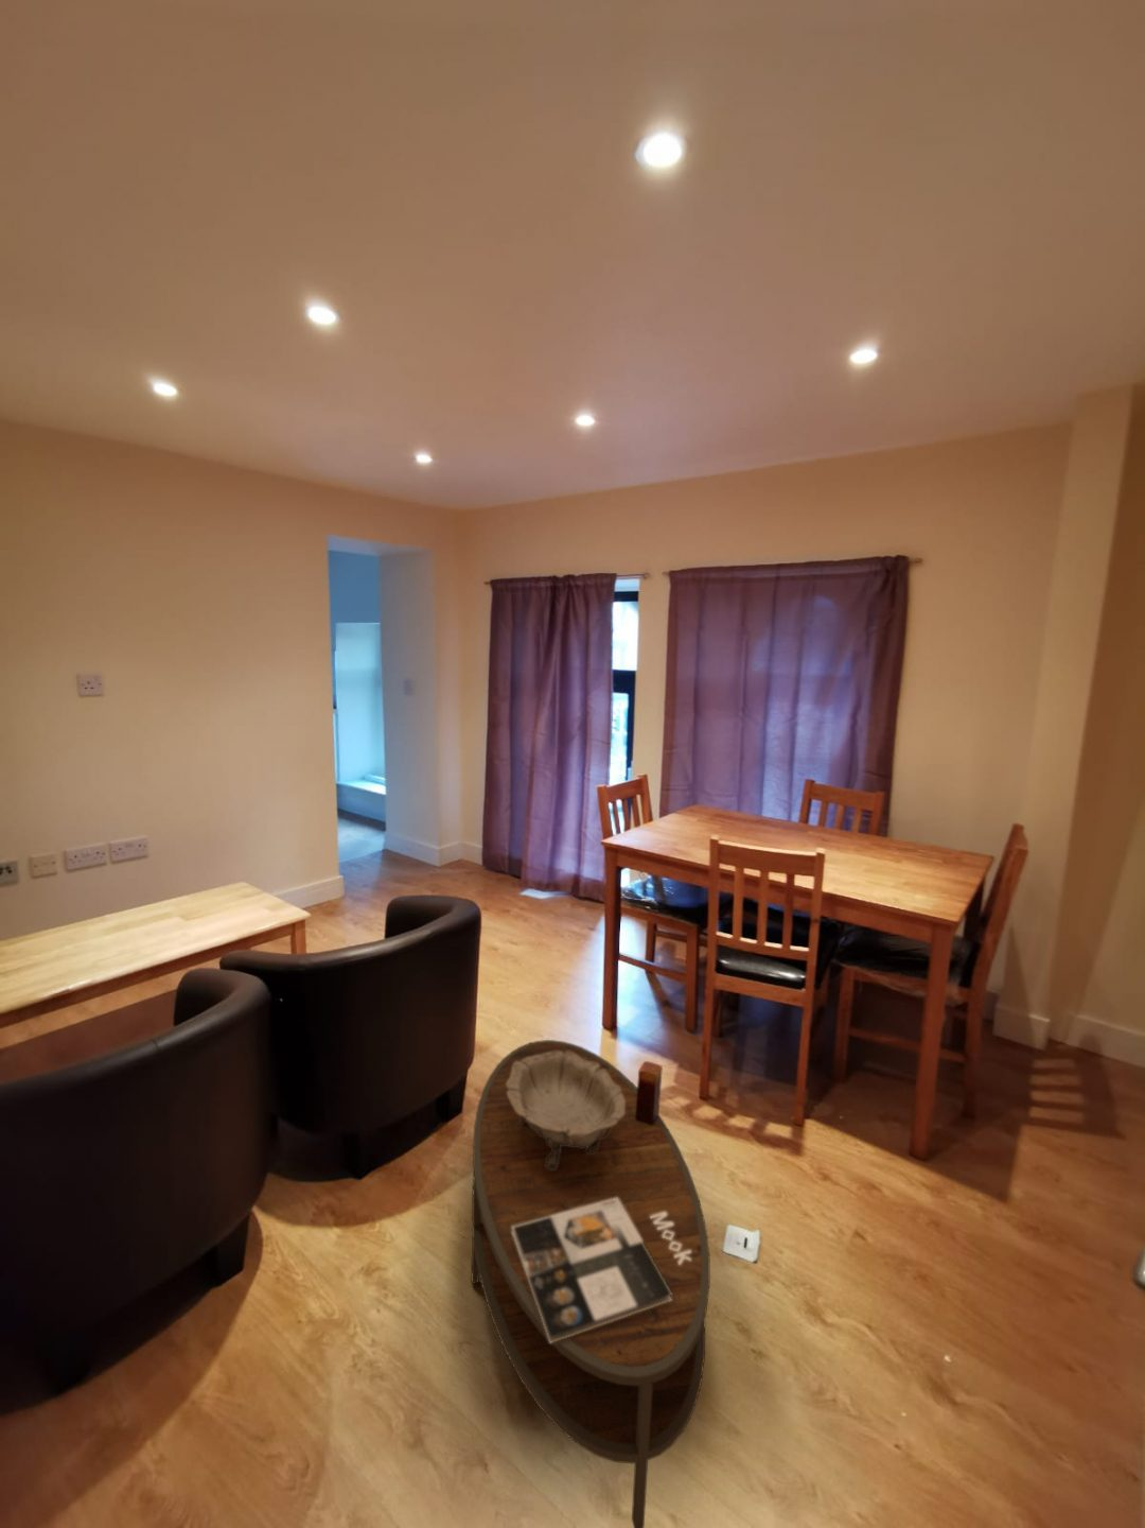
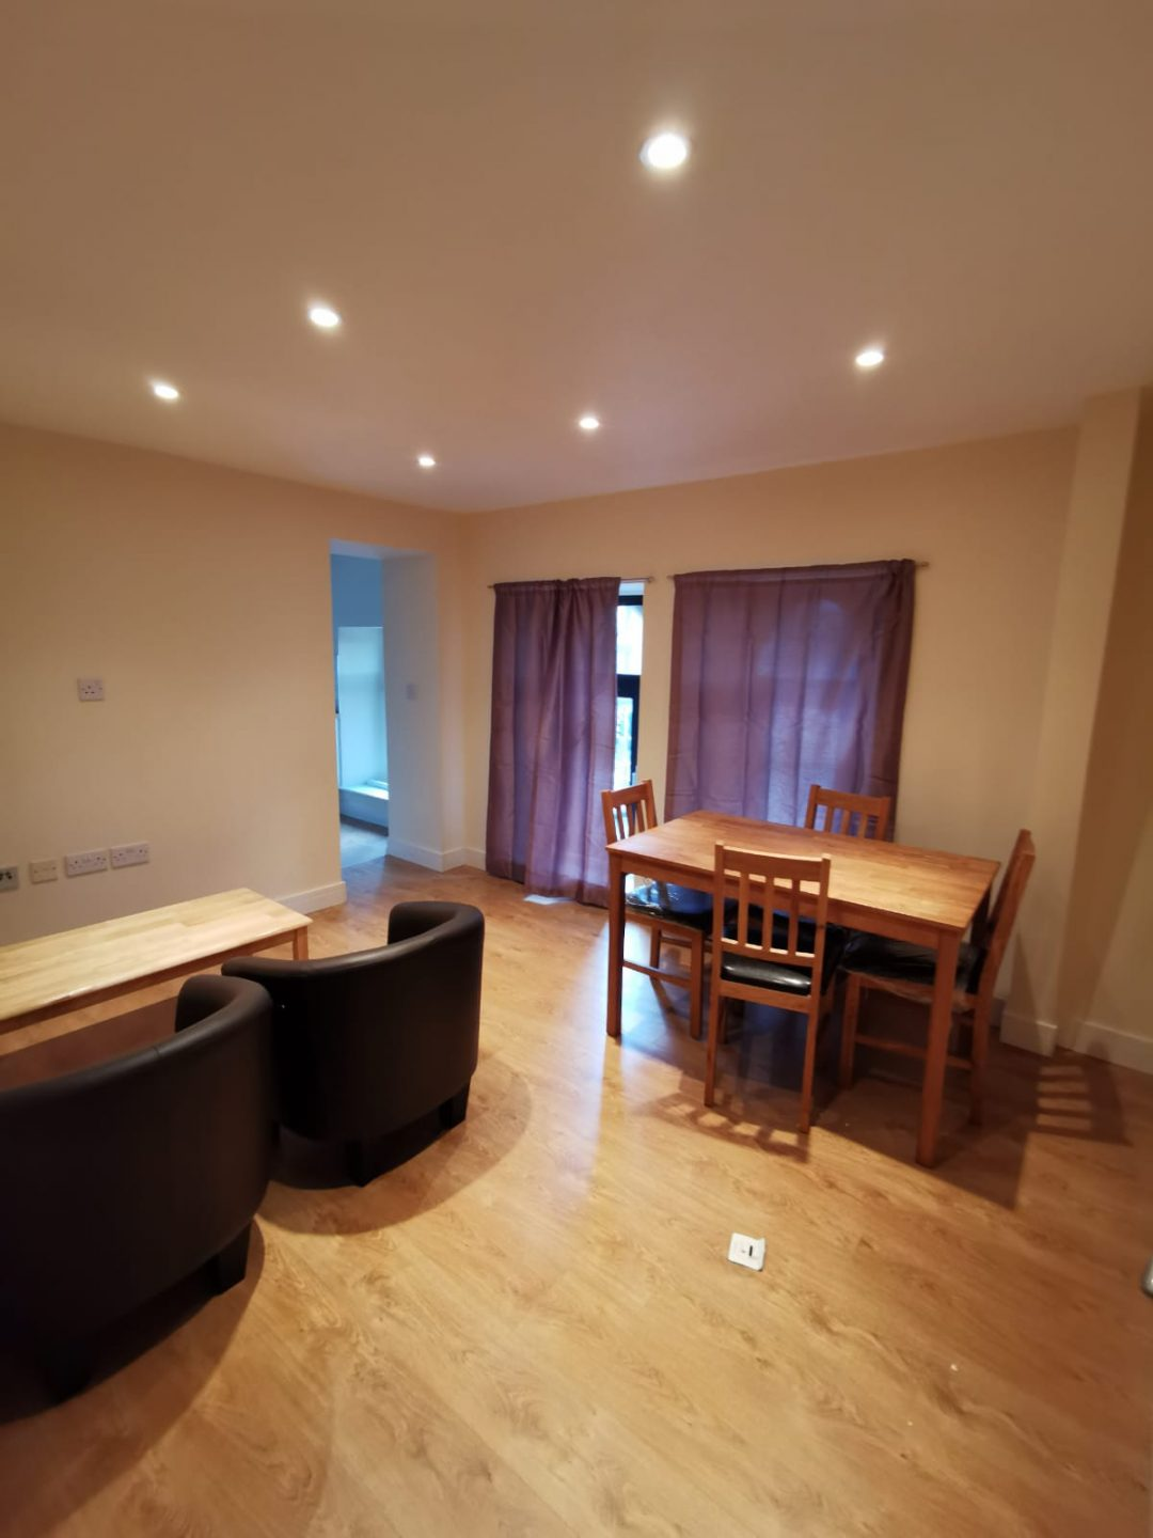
- coffee table [469,1038,711,1528]
- magazine [511,1197,692,1344]
- decorative bowl [505,1050,624,1169]
- candle [635,1060,664,1126]
